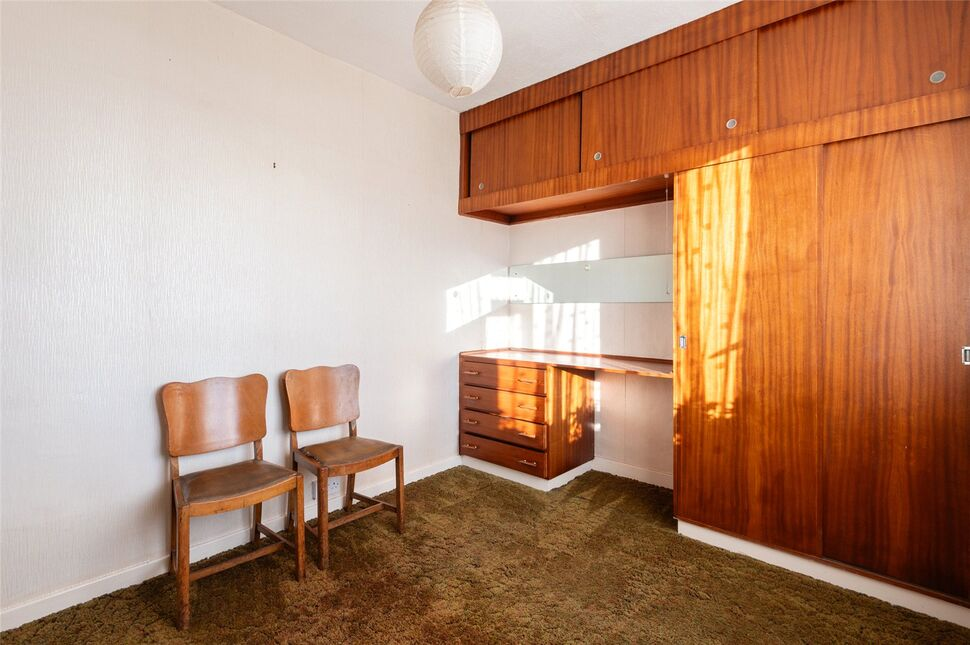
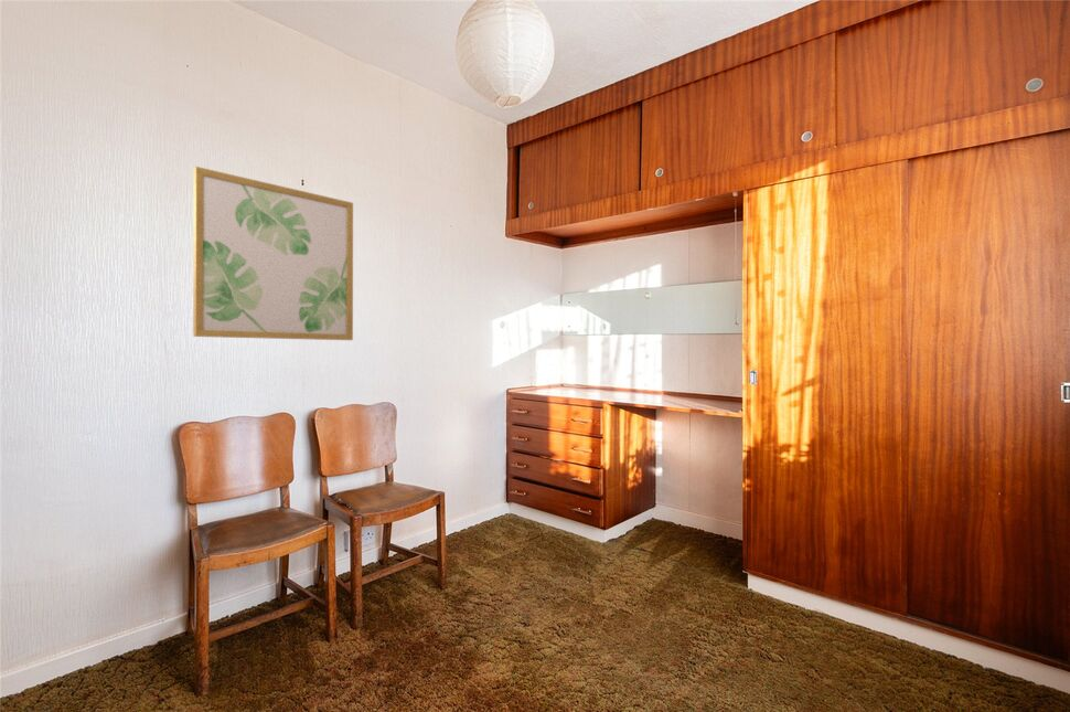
+ wall art [192,166,354,341]
